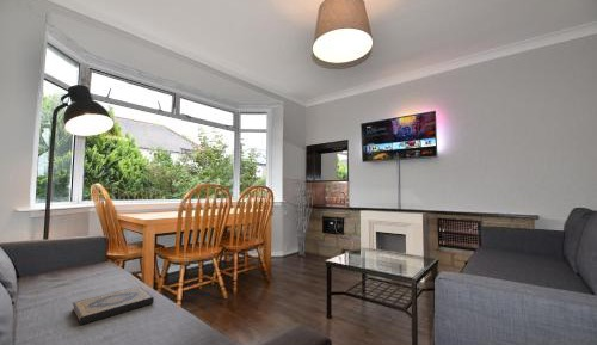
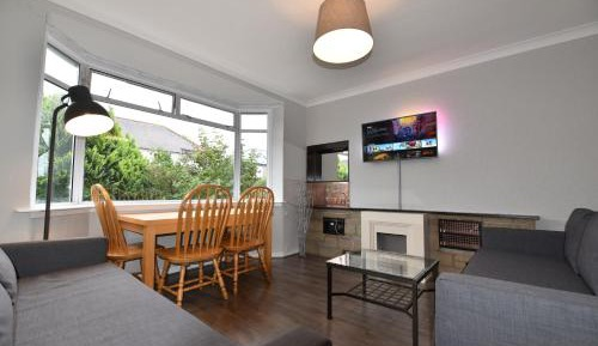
- hardback book [70,285,155,326]
